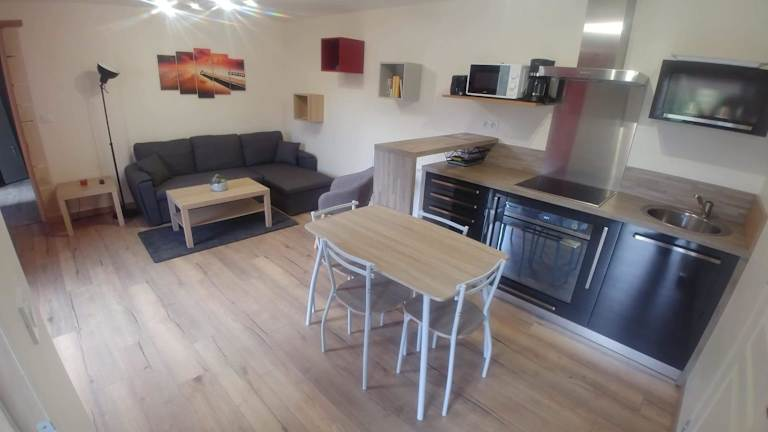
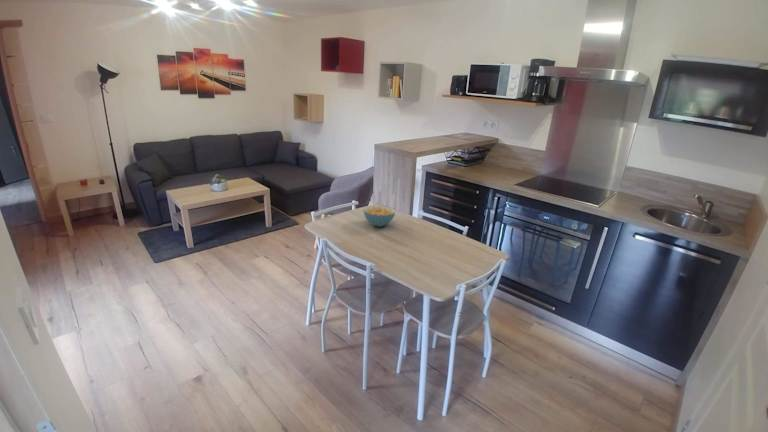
+ cereal bowl [363,205,396,228]
